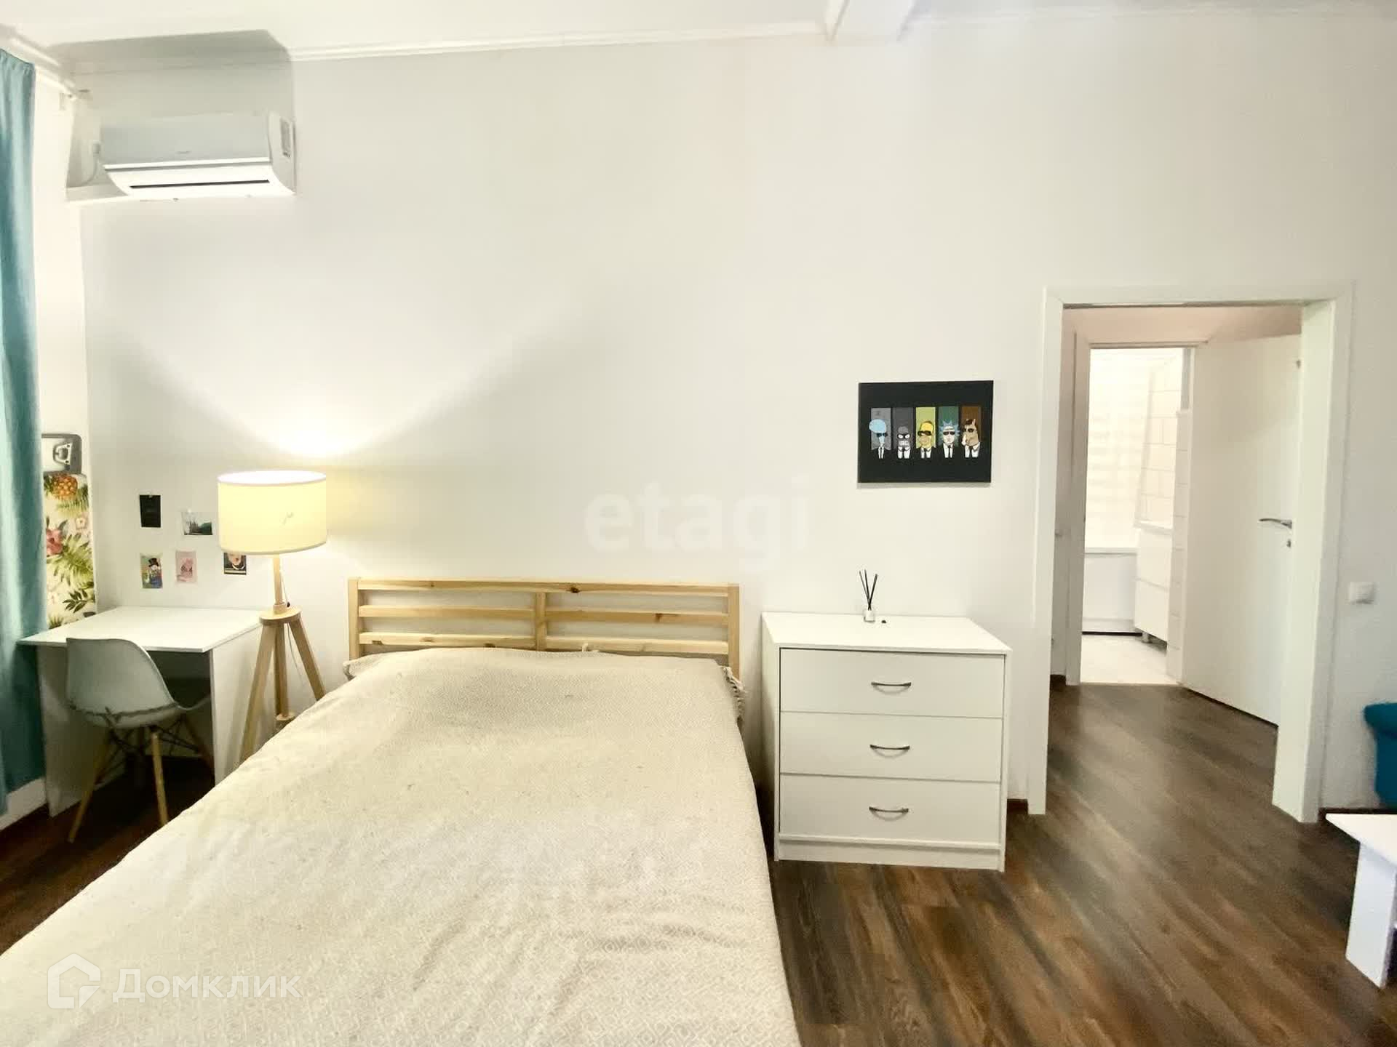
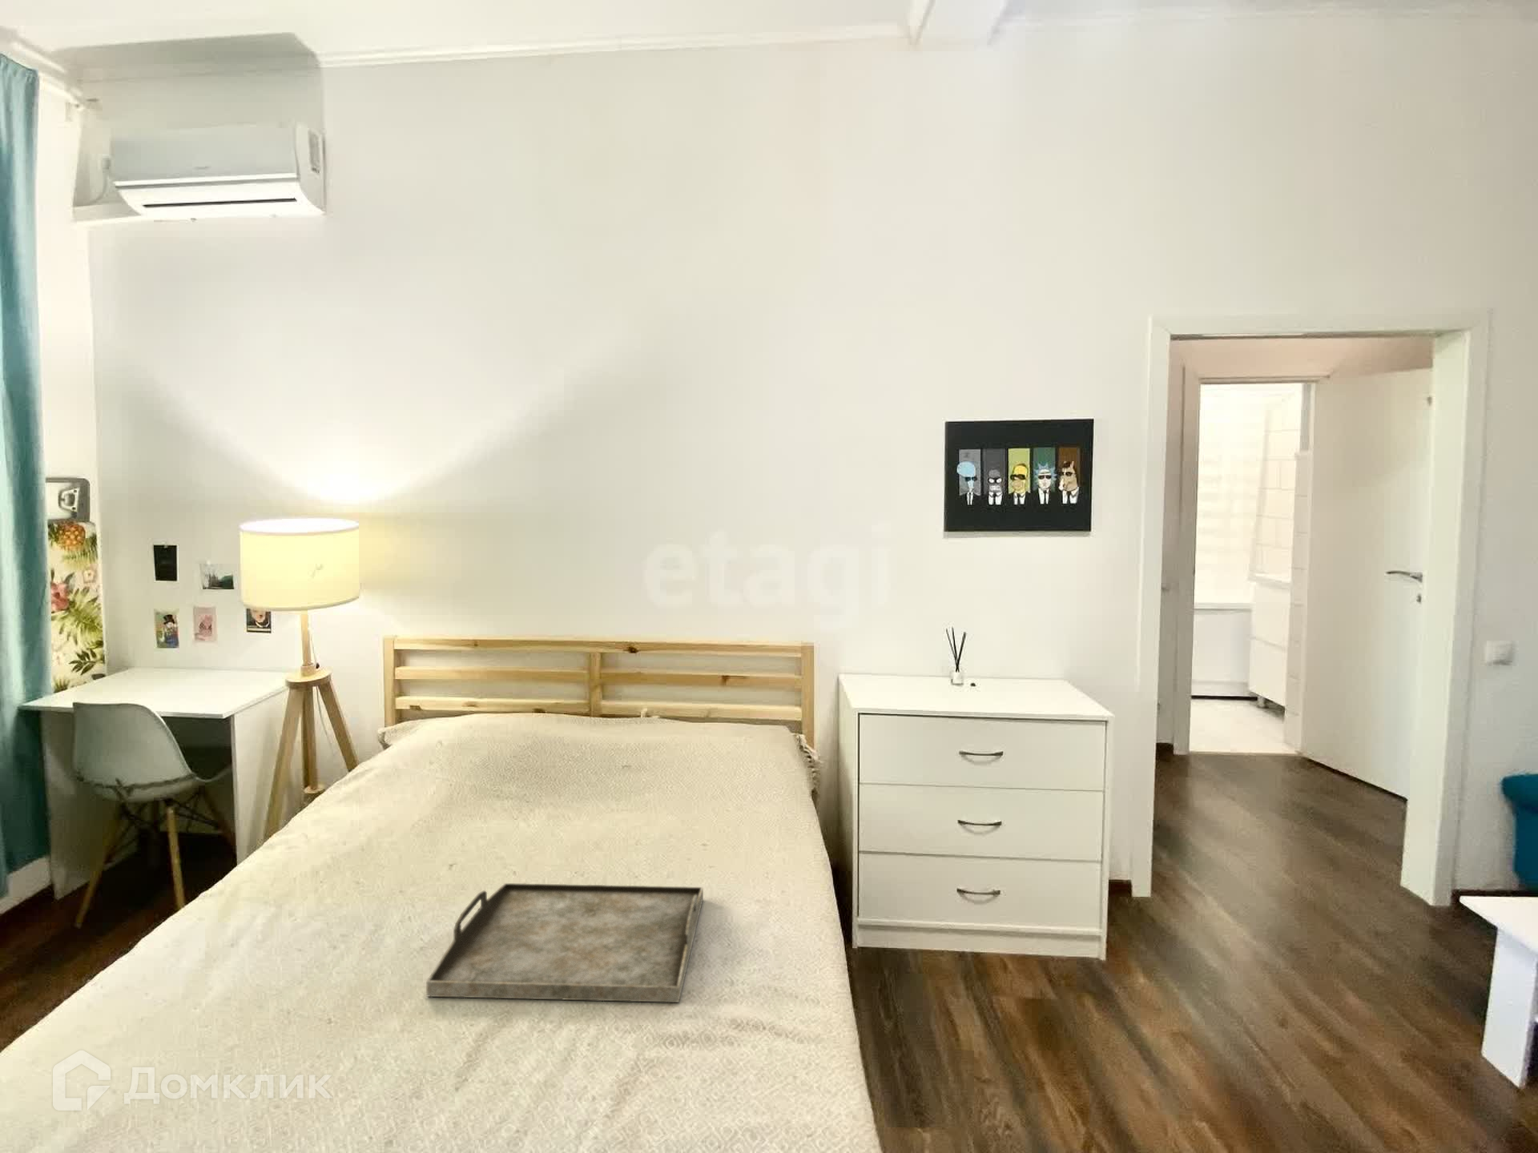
+ serving tray [425,883,704,1003]
